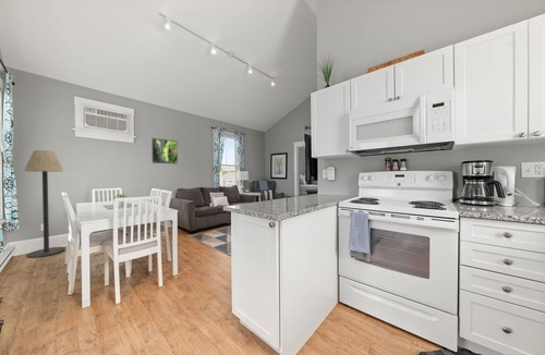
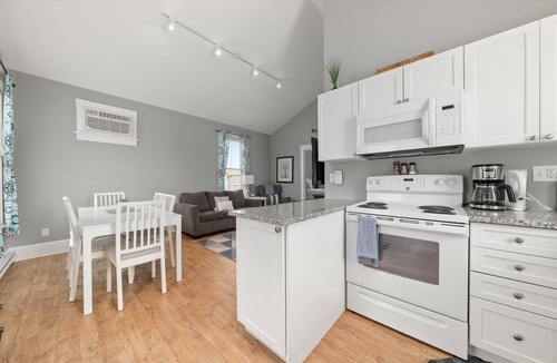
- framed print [150,137,179,164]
- floor lamp [23,149,66,259]
